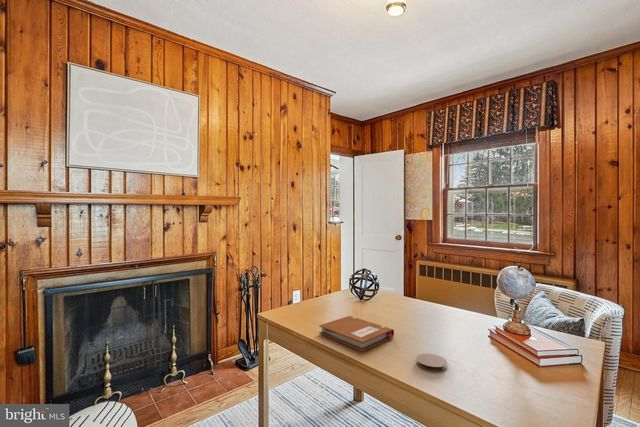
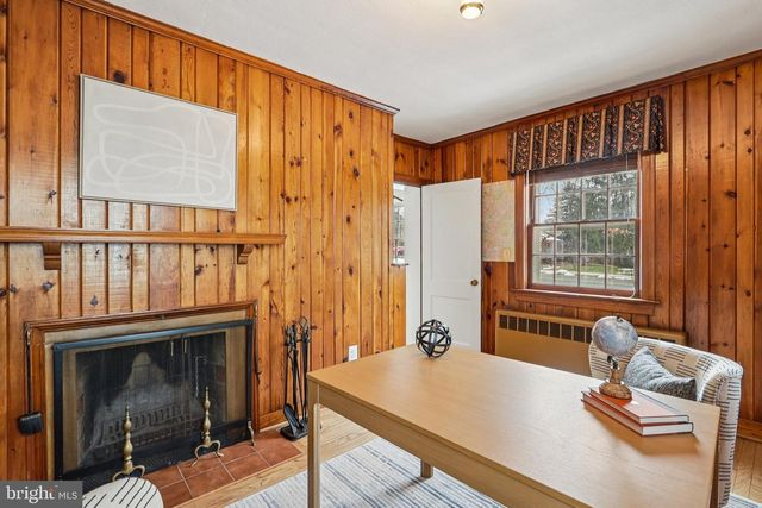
- notebook [318,315,395,352]
- coaster [415,353,448,372]
